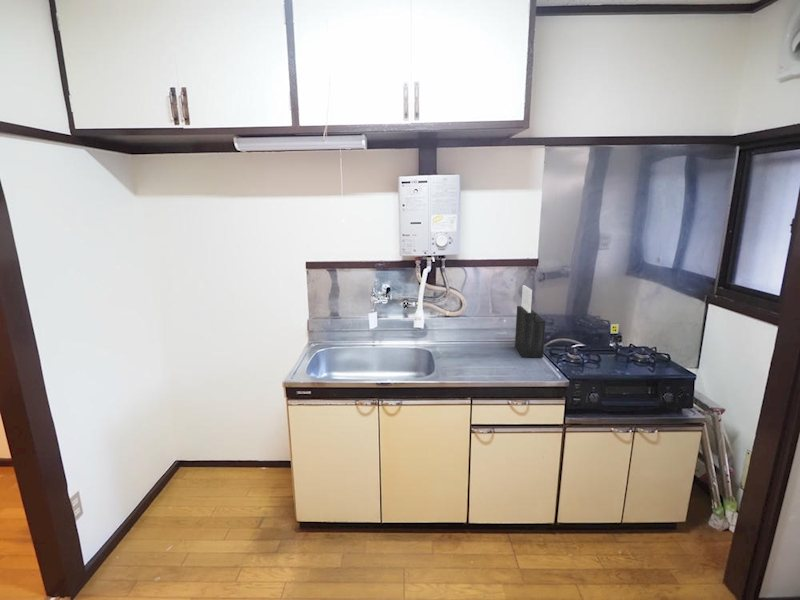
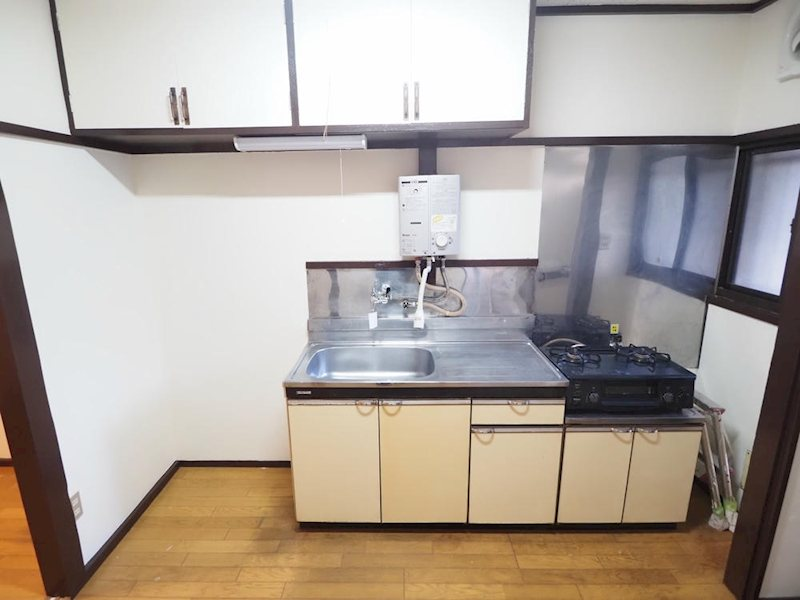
- knife block [514,284,546,358]
